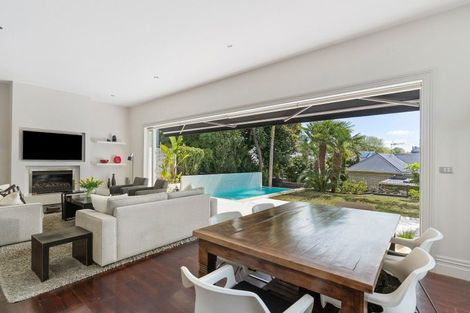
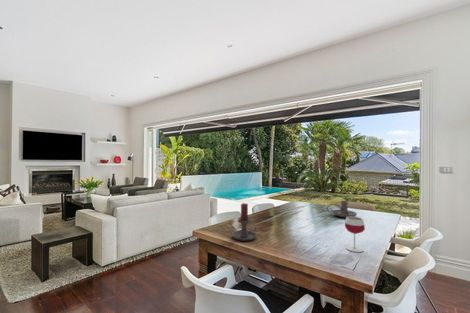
+ wineglass [344,216,366,253]
+ candle holder [326,200,358,218]
+ candle holder [231,202,258,242]
